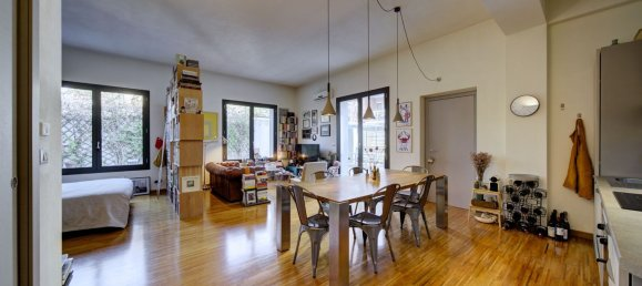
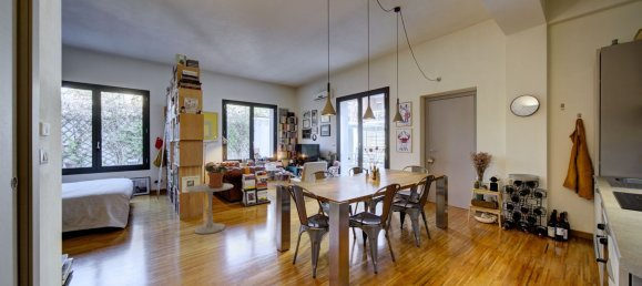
+ potted plant [204,164,228,188]
+ side table [184,182,234,235]
